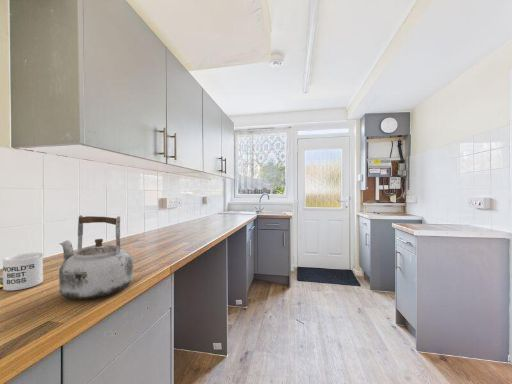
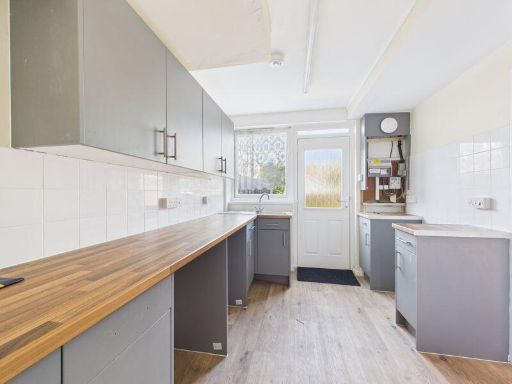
- mug [2,252,44,292]
- kettle [58,214,134,300]
